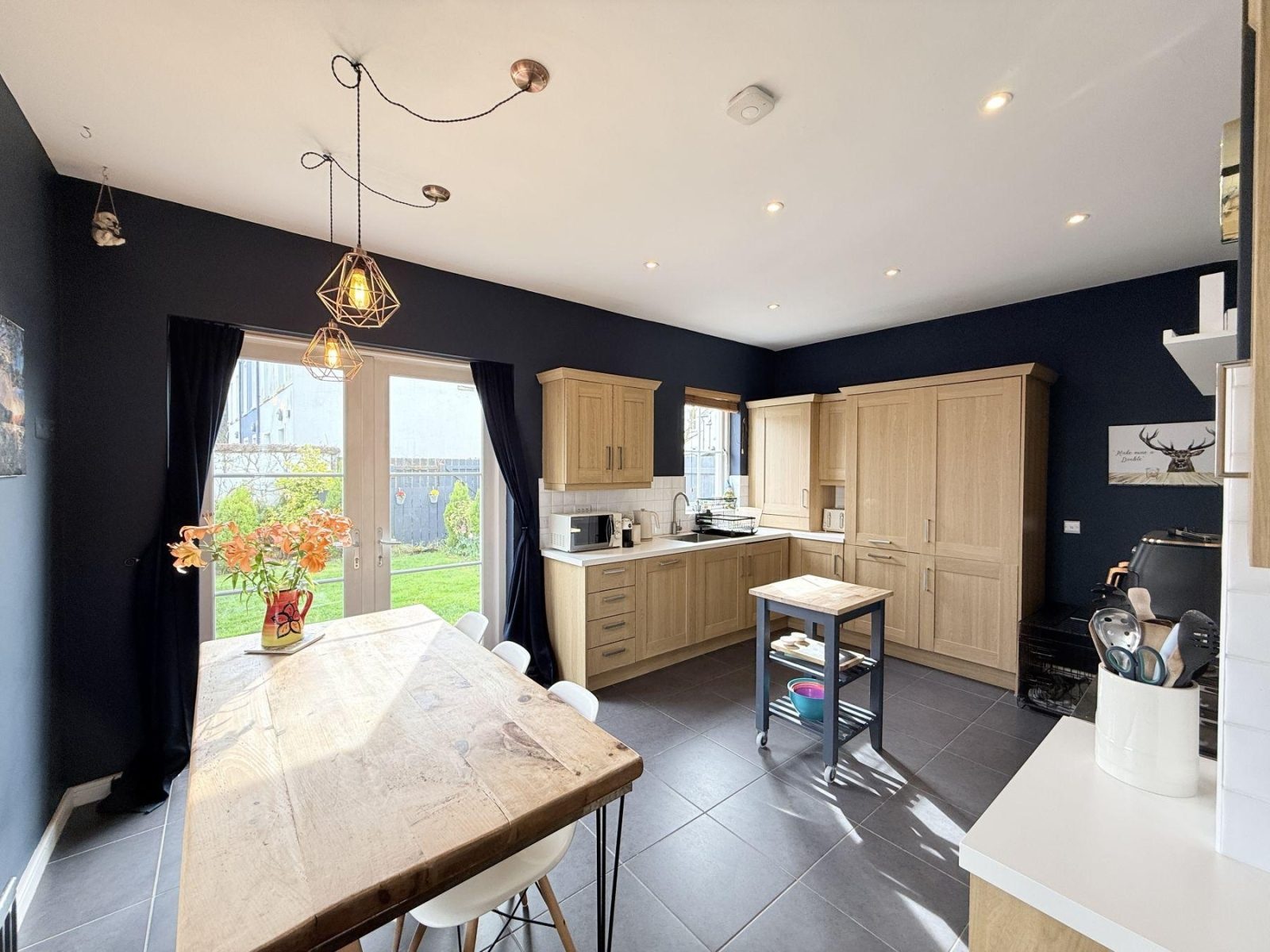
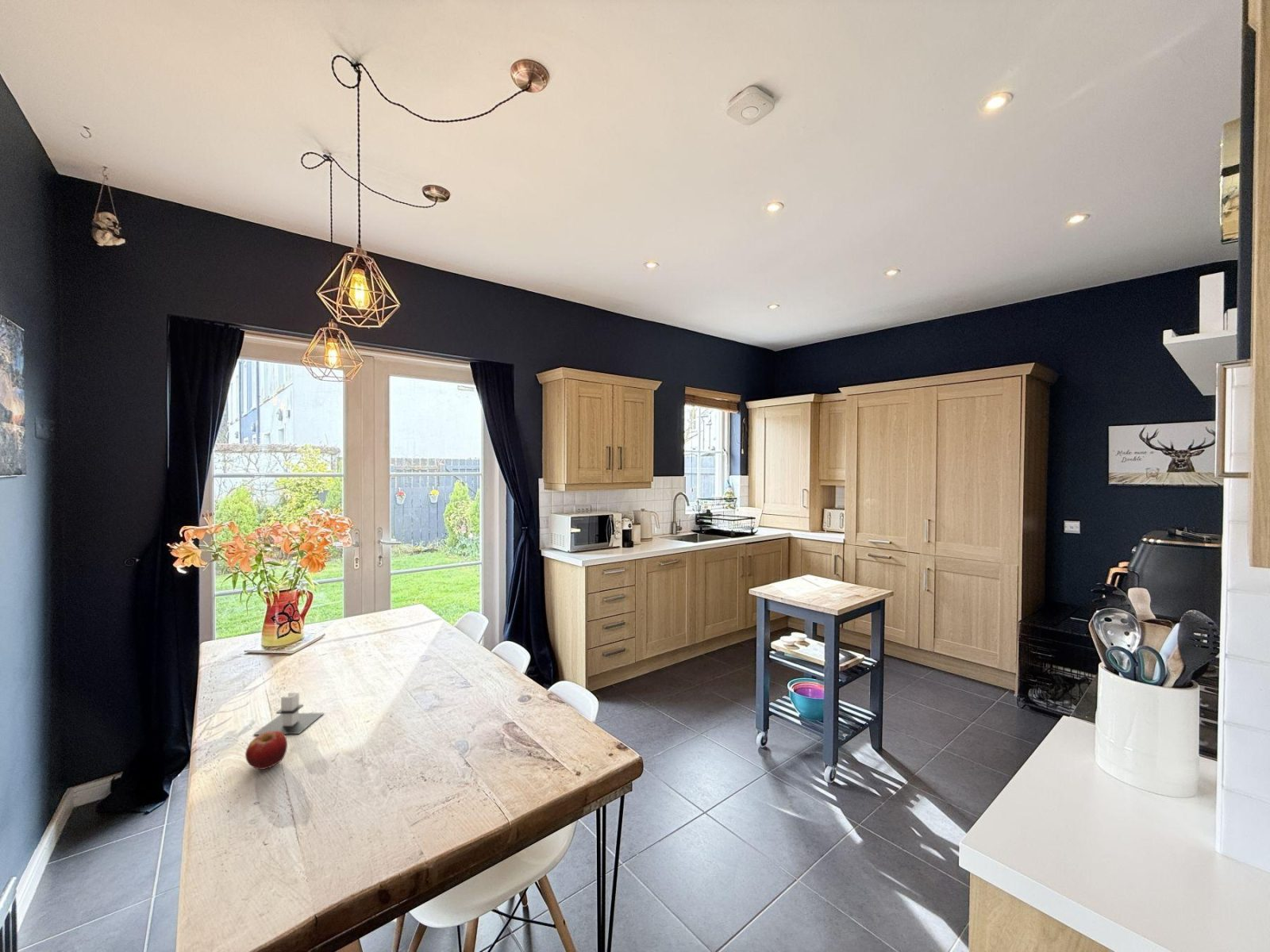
+ architectural model [252,692,325,735]
+ fruit [244,731,288,770]
